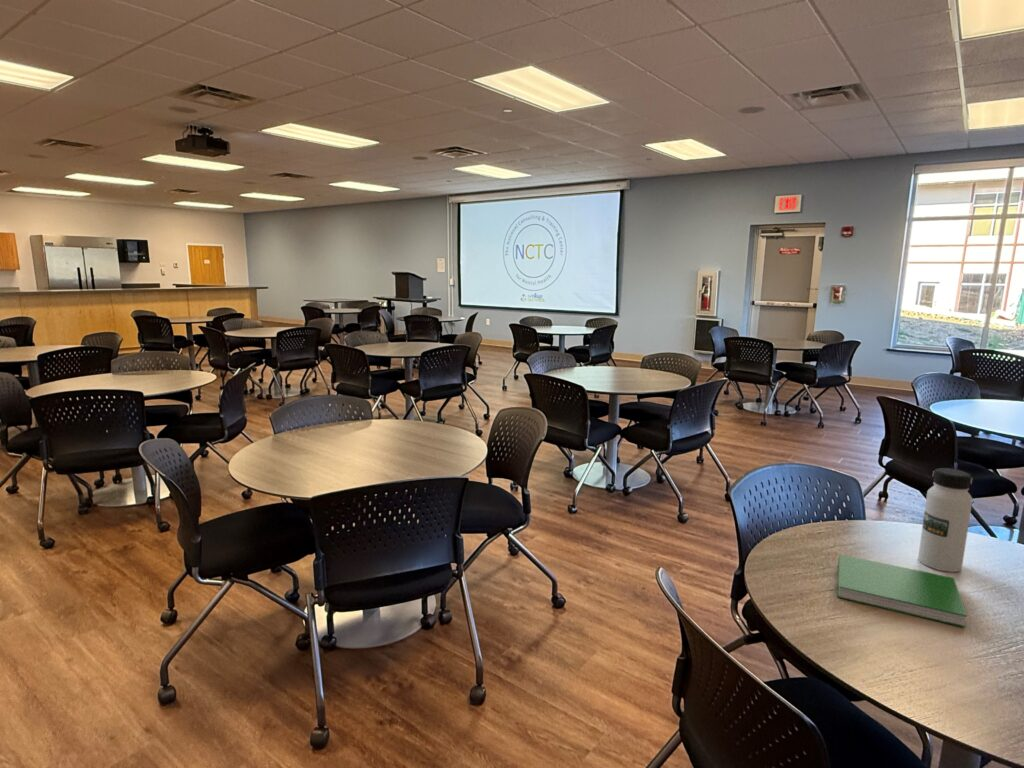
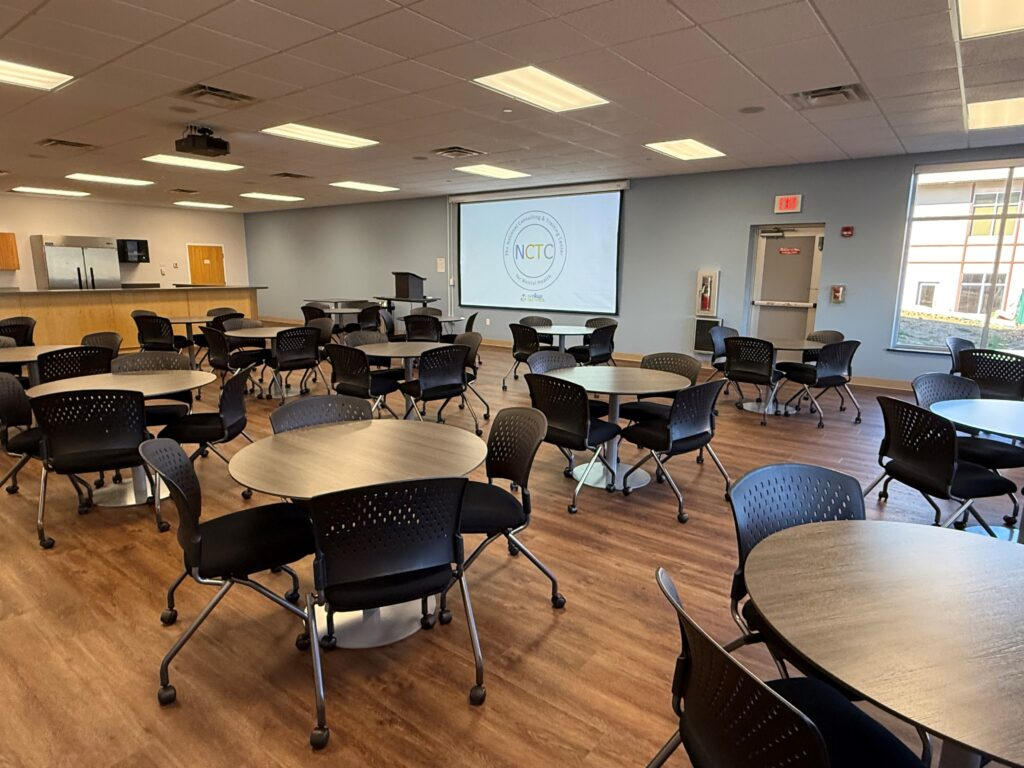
- water bottle [917,467,973,573]
- hardcover book [836,554,968,628]
